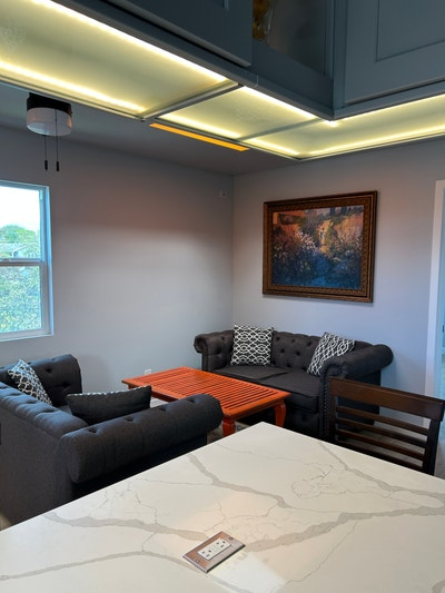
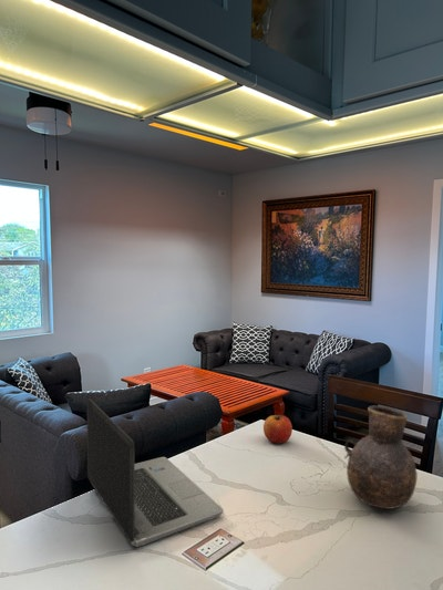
+ vase [343,404,419,510]
+ laptop computer [86,397,225,548]
+ apple [262,412,293,445]
